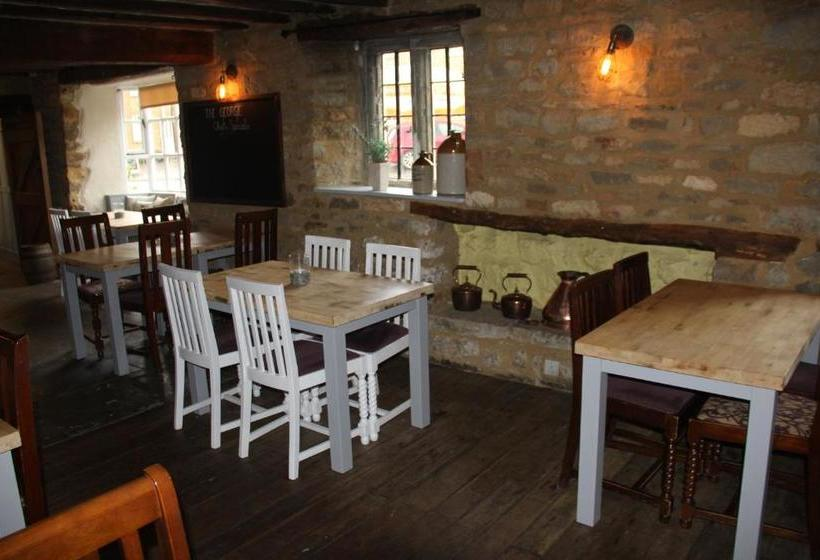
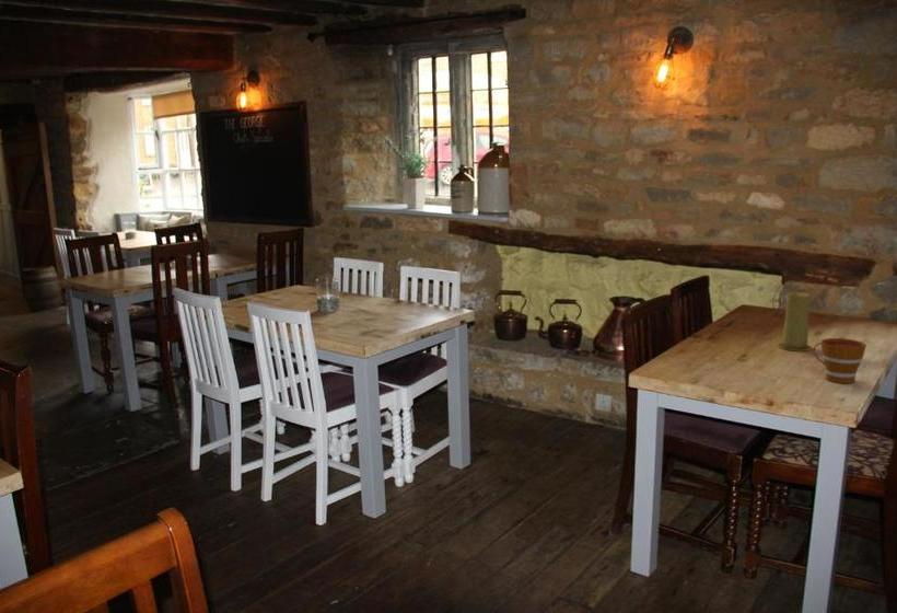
+ cup [812,337,867,384]
+ candle [777,291,813,351]
